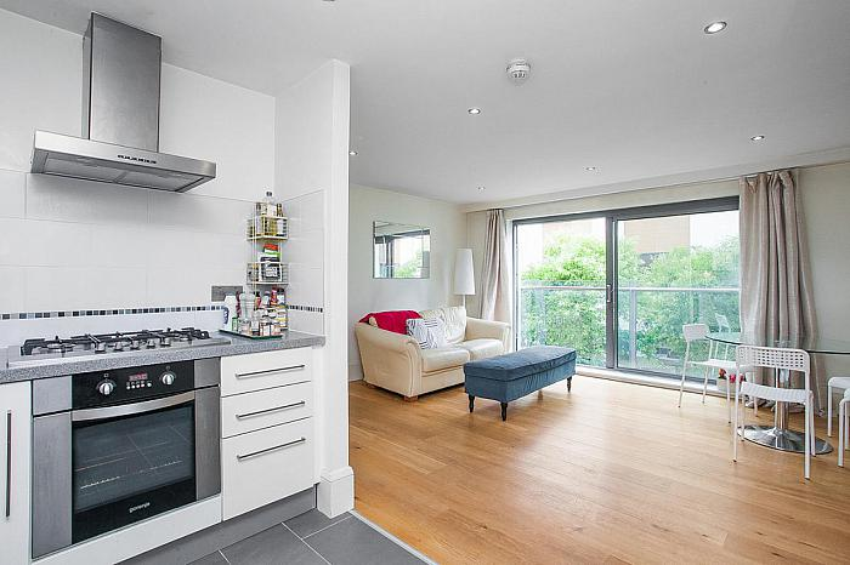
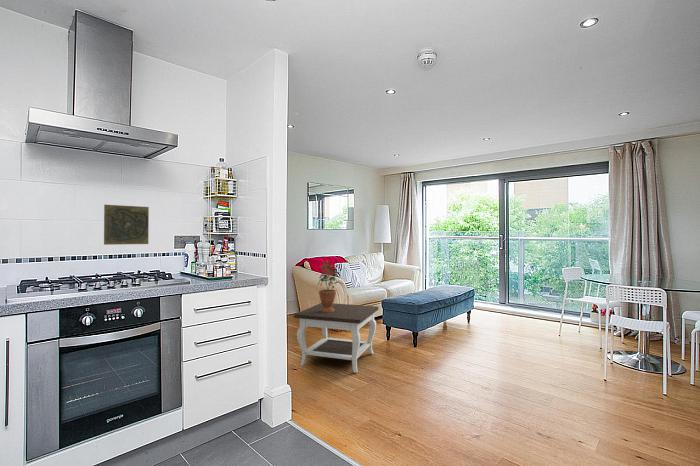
+ potted plant [317,260,341,312]
+ decorative tile [103,204,150,246]
+ side table [293,302,380,374]
